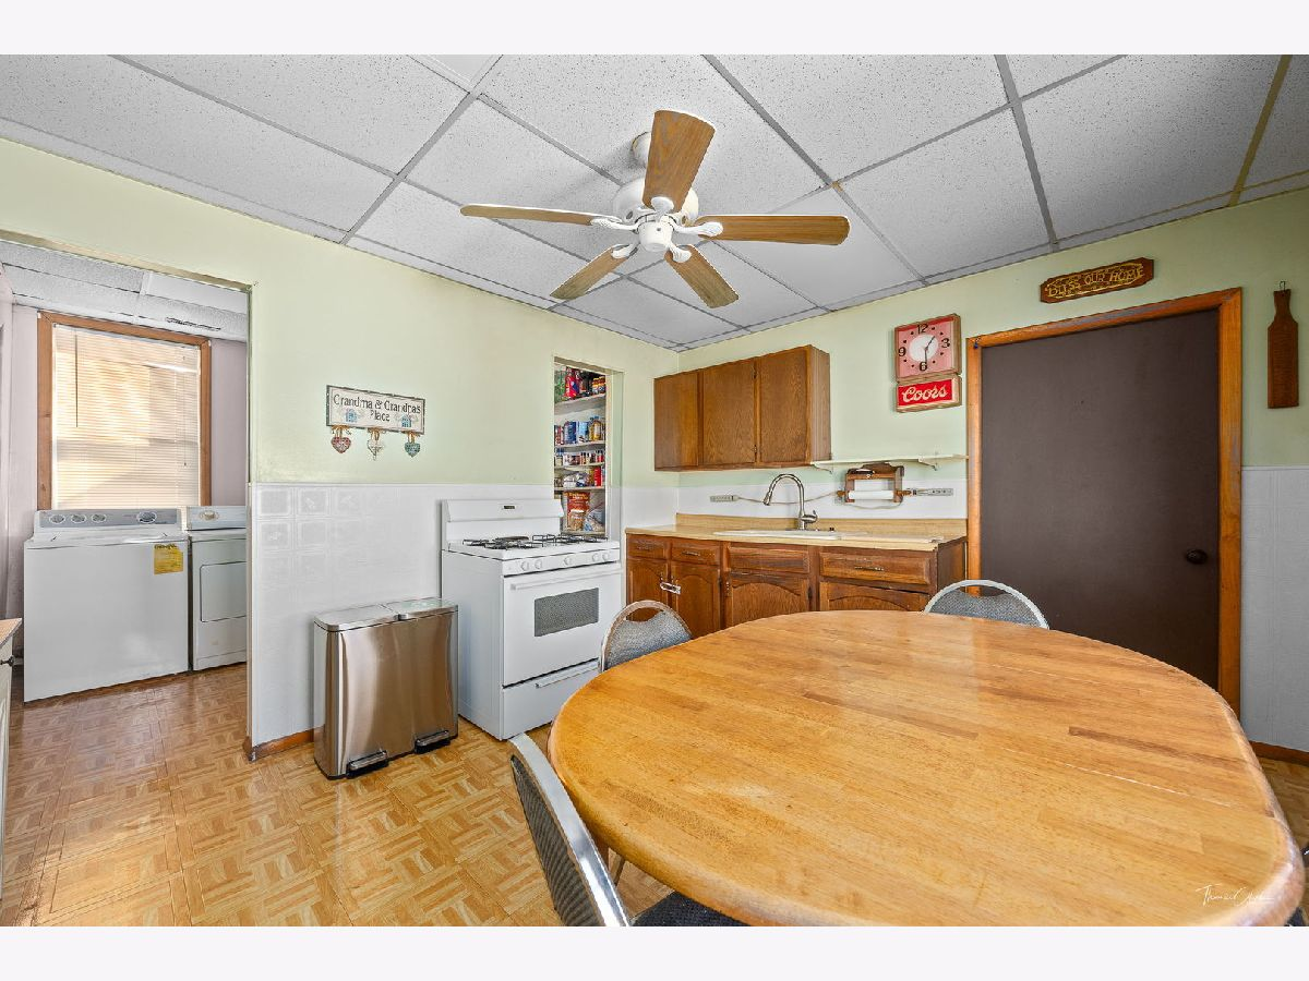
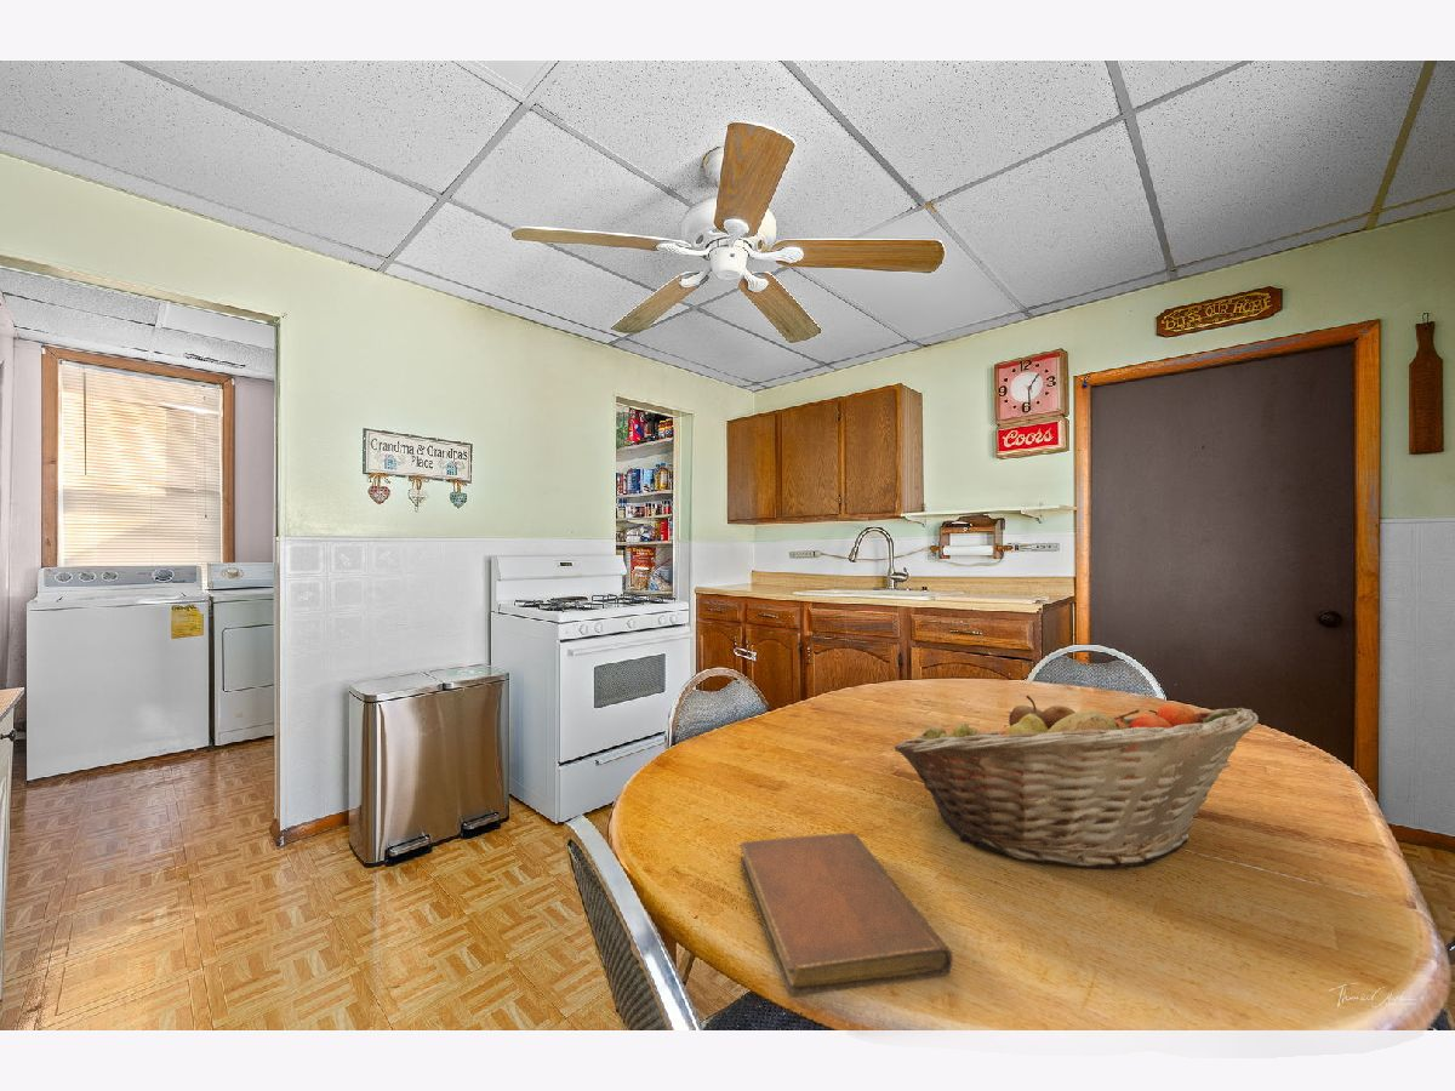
+ fruit basket [894,695,1260,869]
+ notebook [738,832,954,998]
